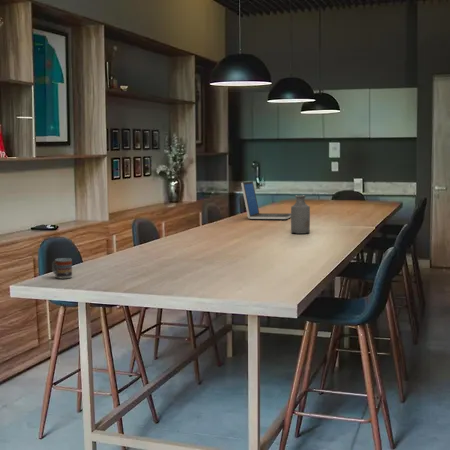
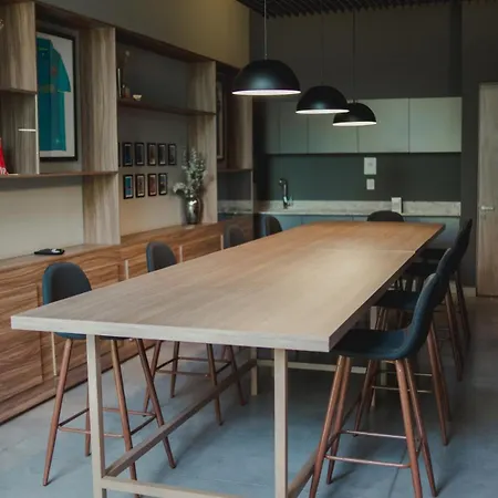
- laptop [240,180,291,220]
- bottle [290,194,311,235]
- cup [51,257,73,280]
